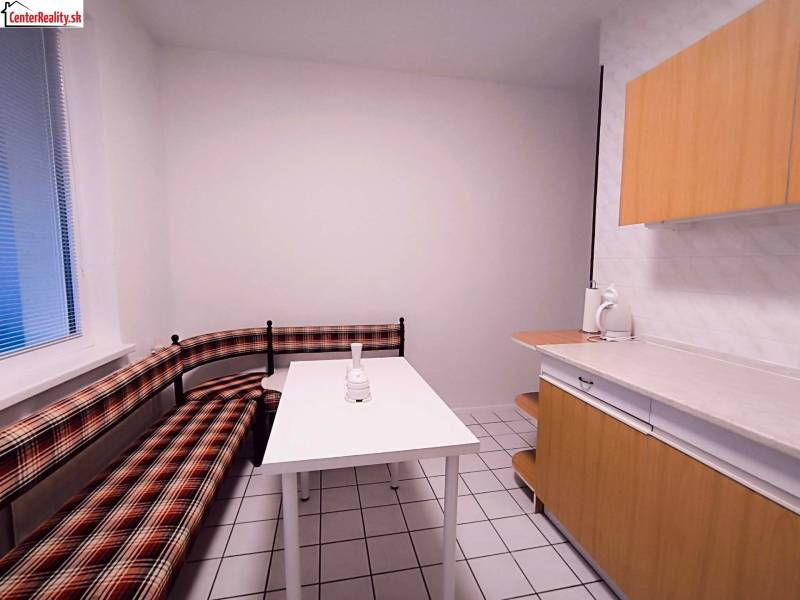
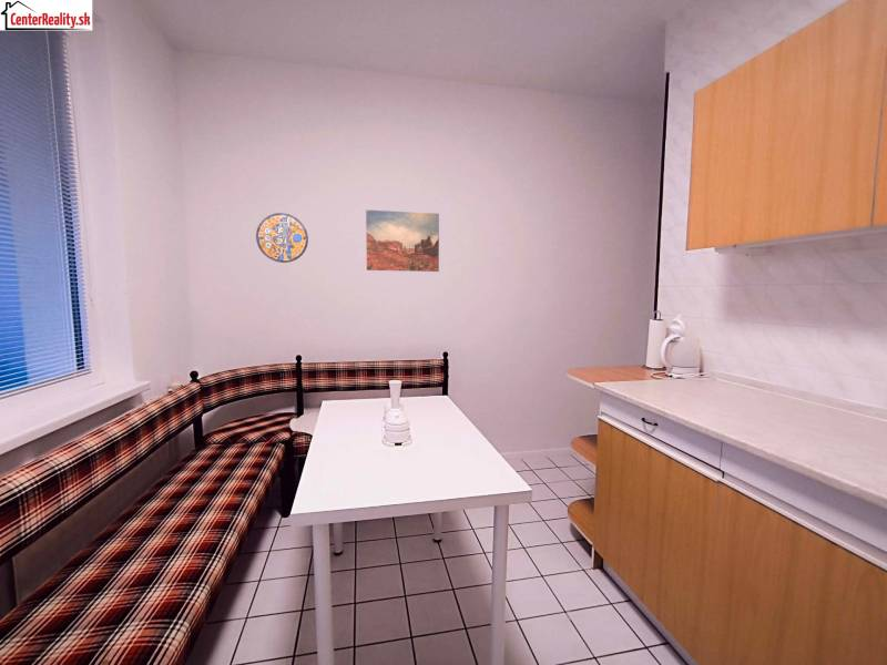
+ manhole cover [255,212,309,264]
+ wall art [365,208,440,273]
